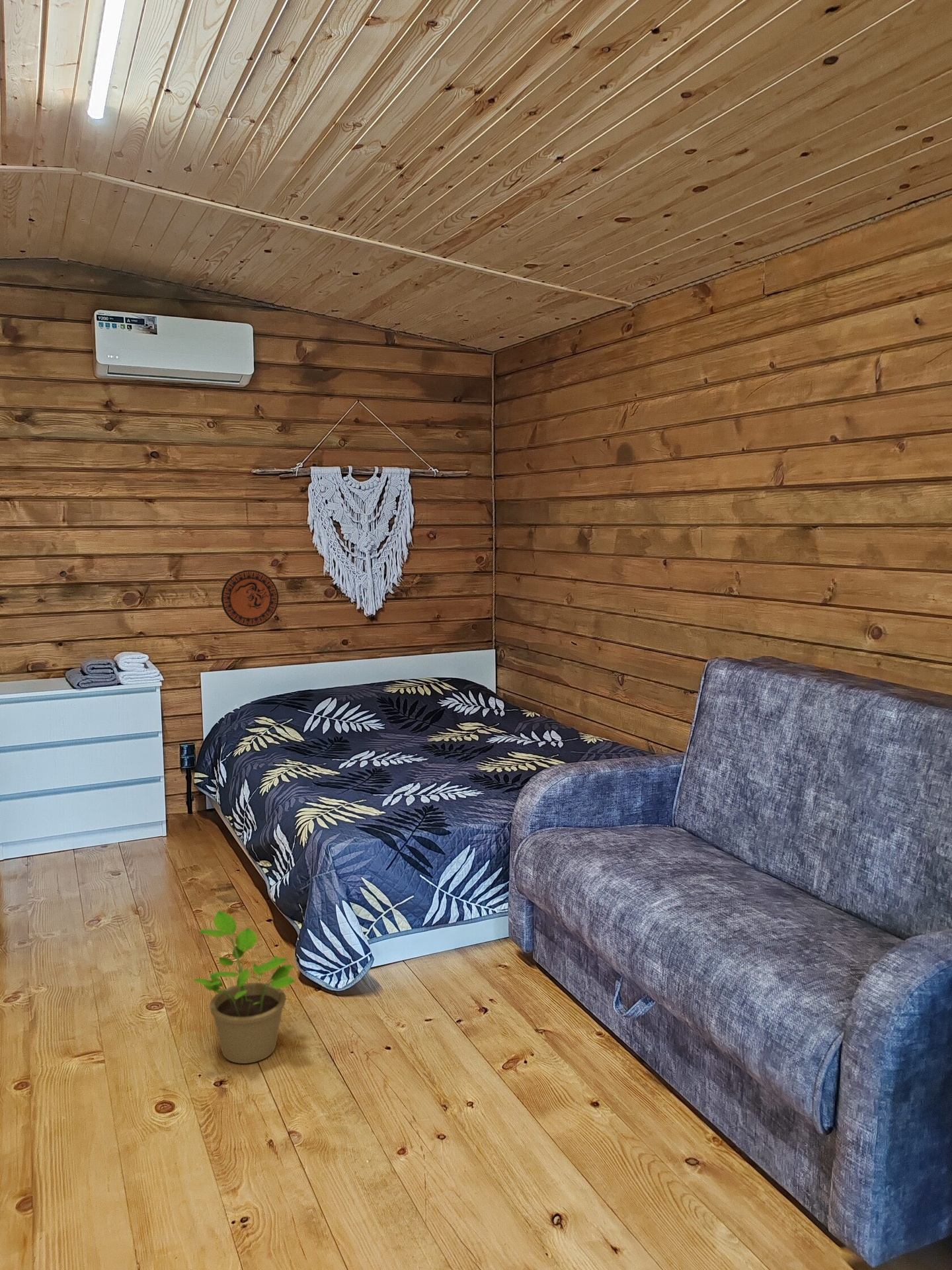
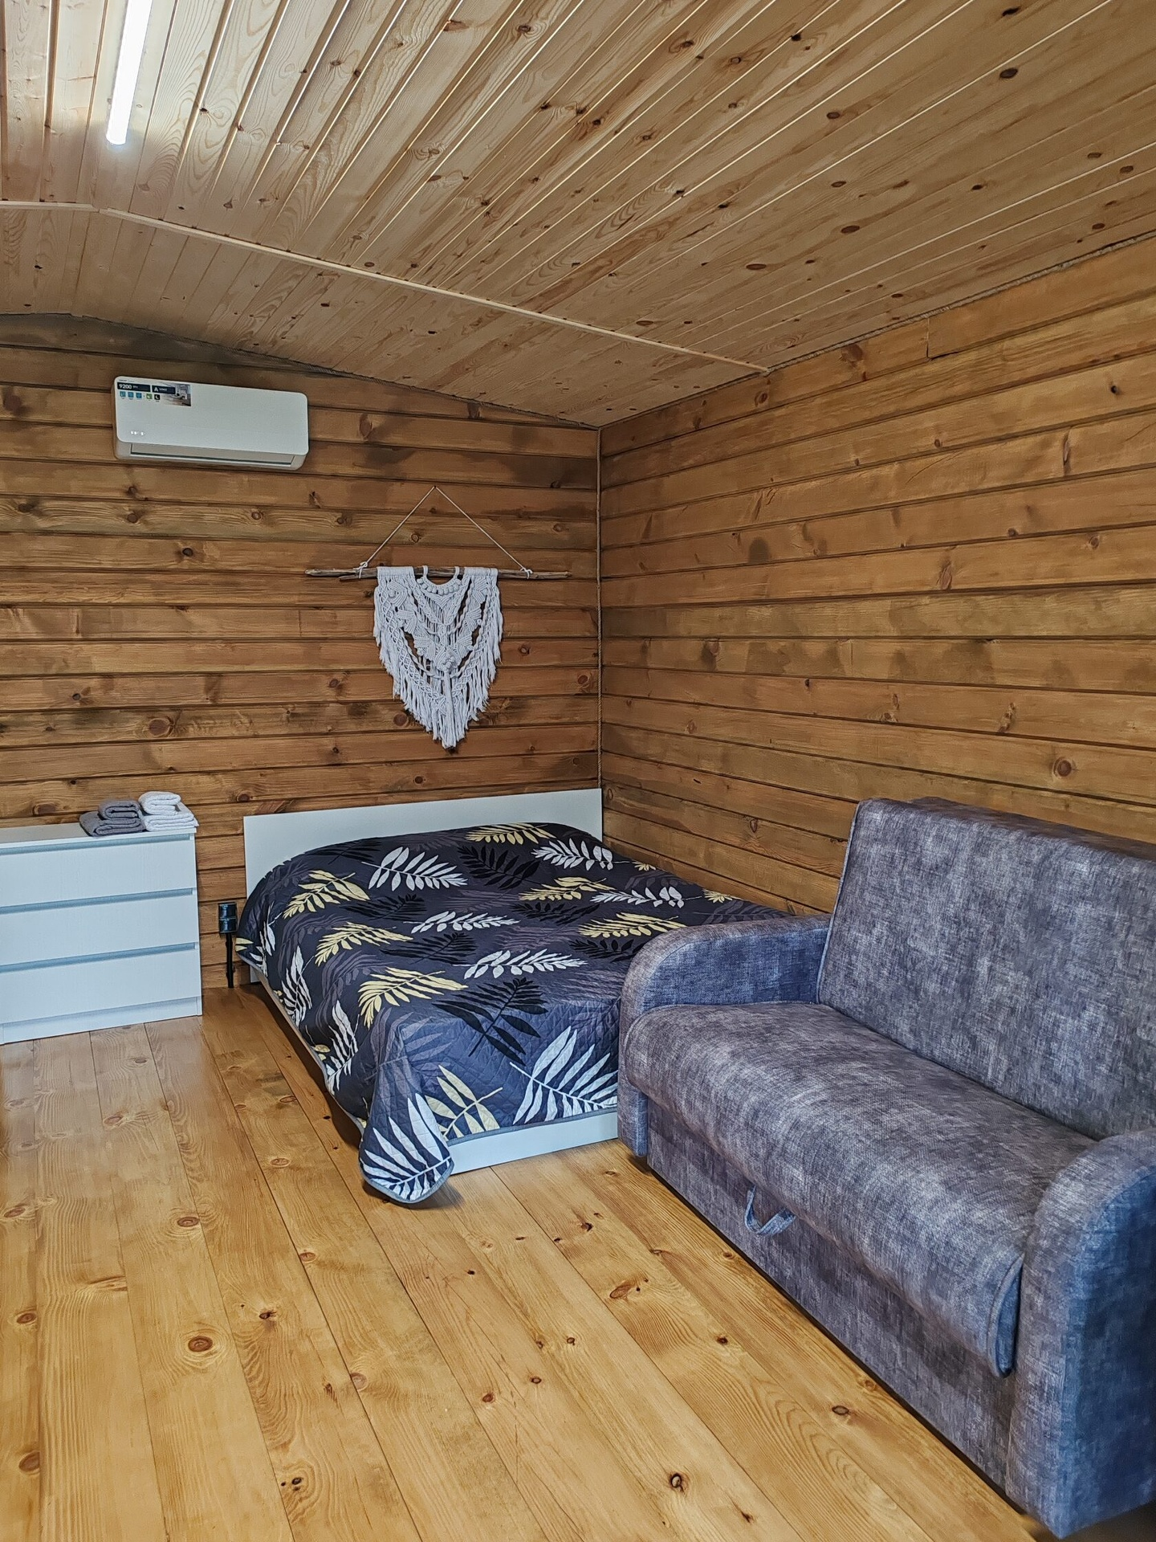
- decorative plate [221,570,279,628]
- potted plant [193,910,296,1064]
